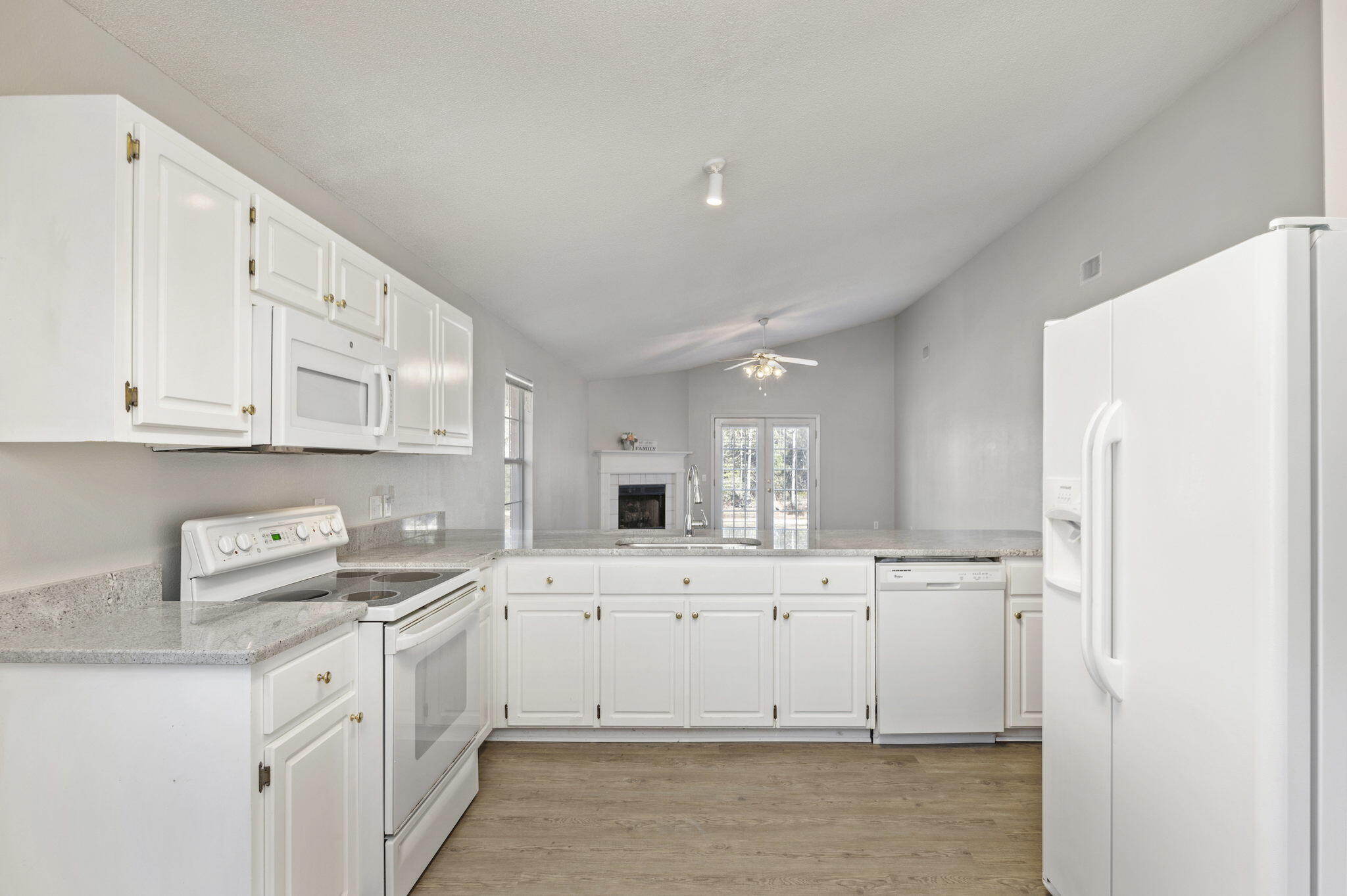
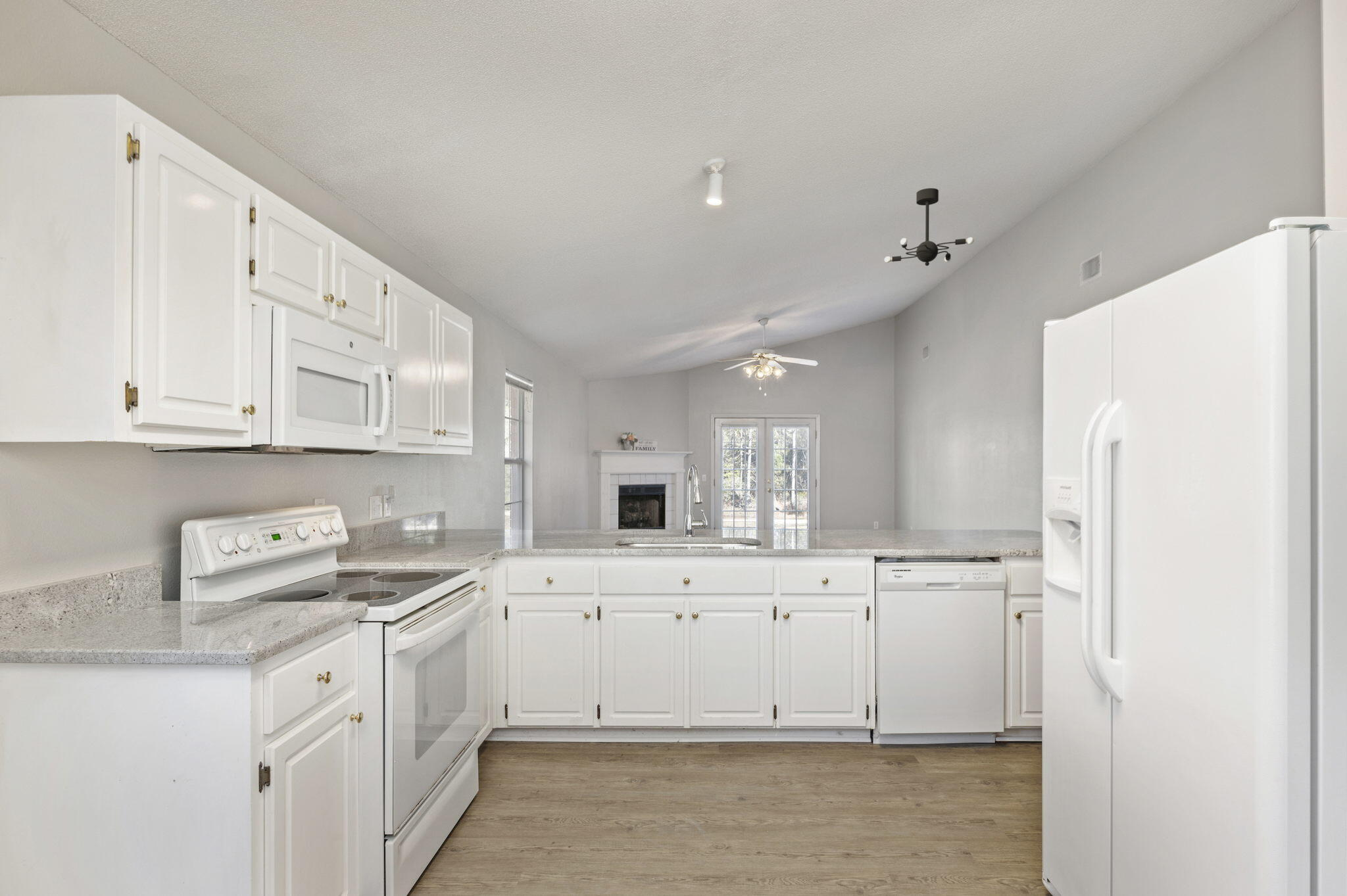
+ ceiling light fixture [884,187,975,266]
